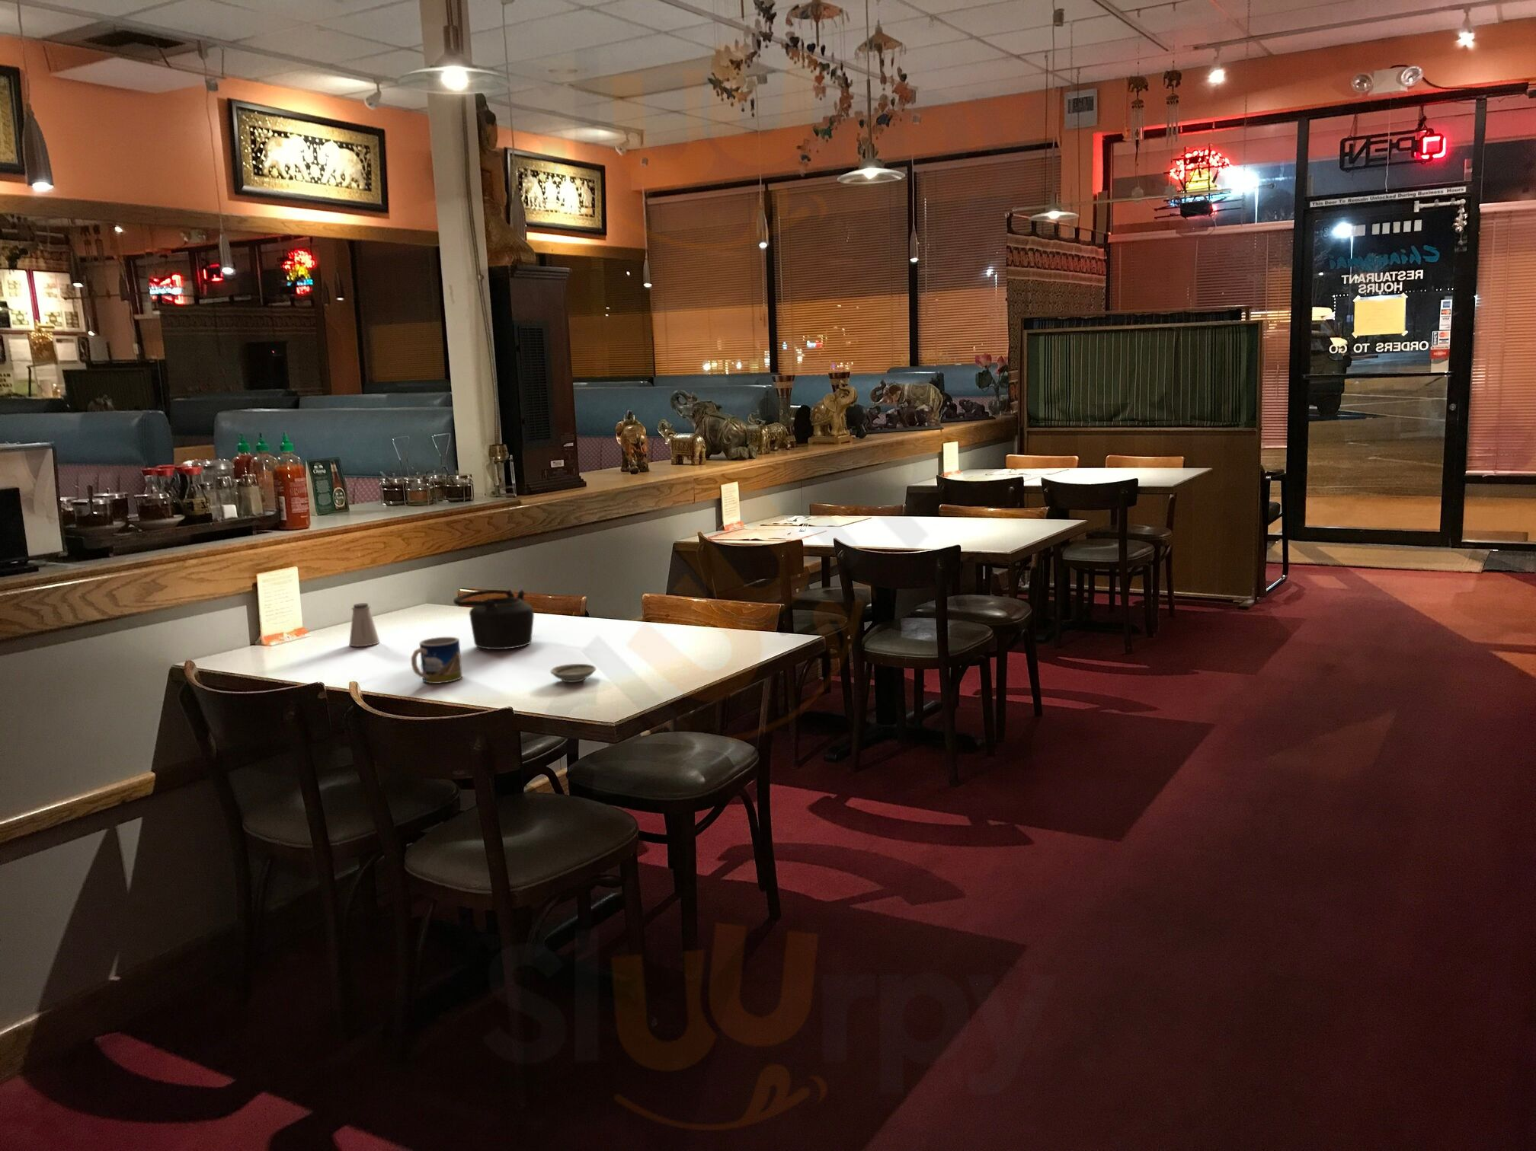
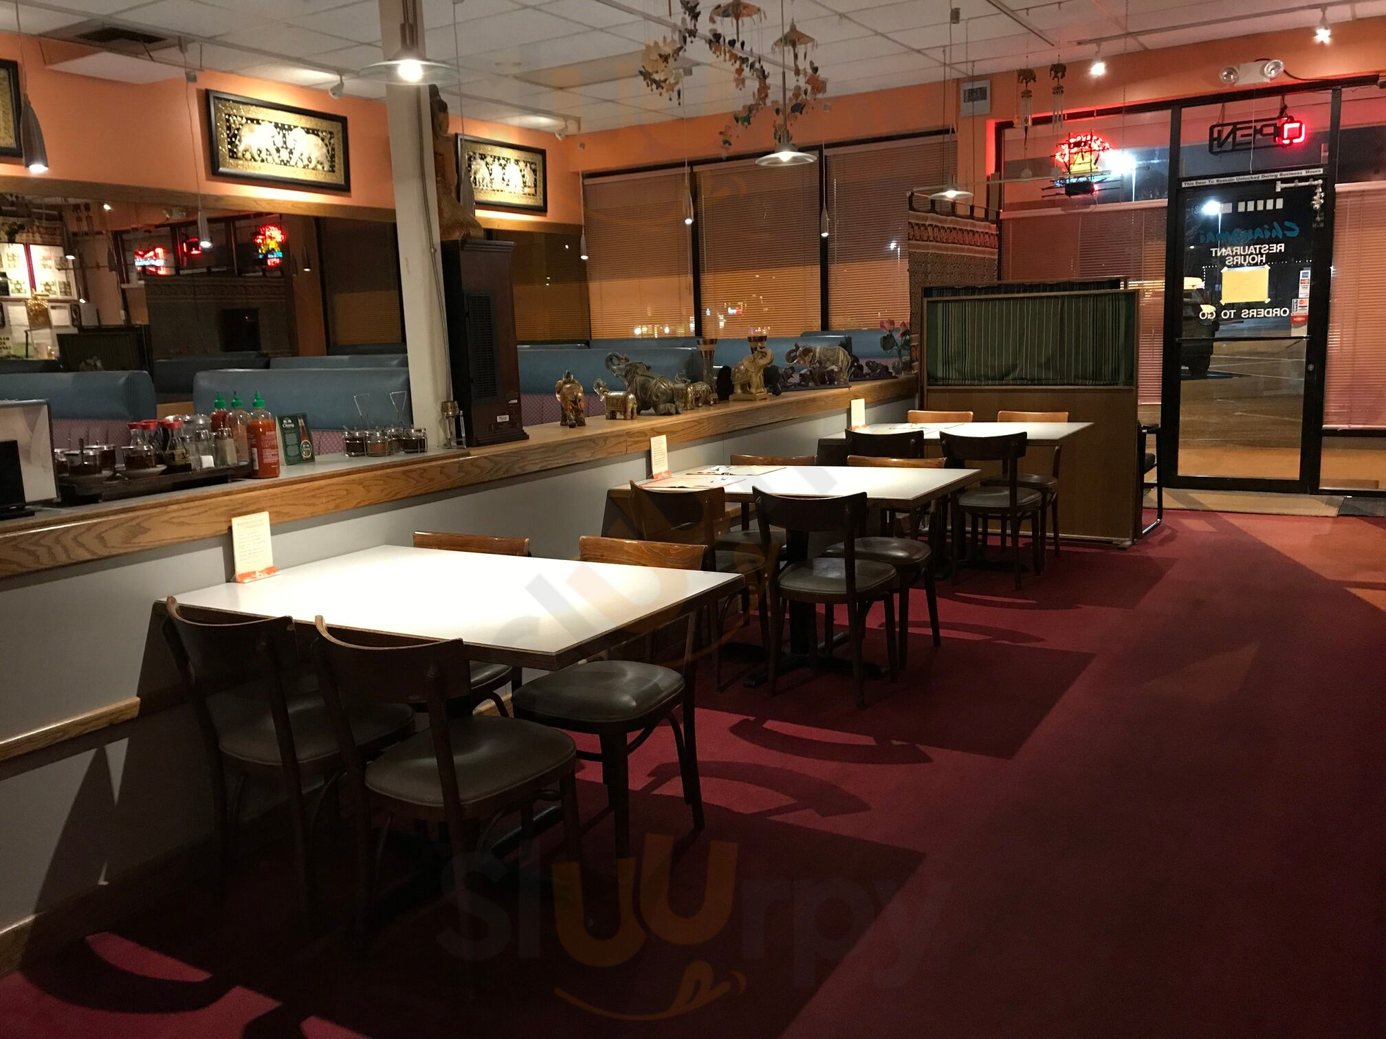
- saltshaker [348,602,380,647]
- saucer [549,663,596,683]
- teapot [452,589,535,650]
- mug [411,636,463,684]
